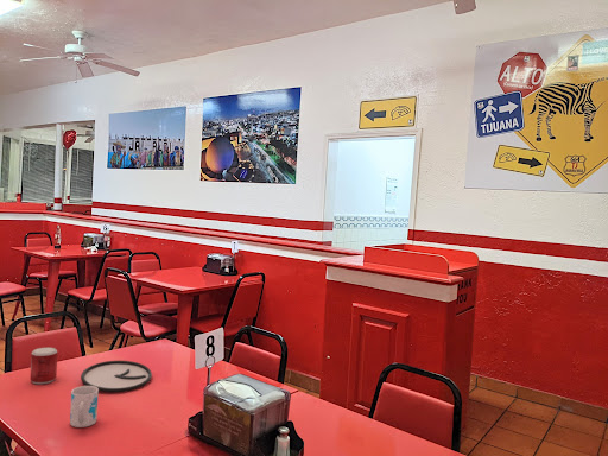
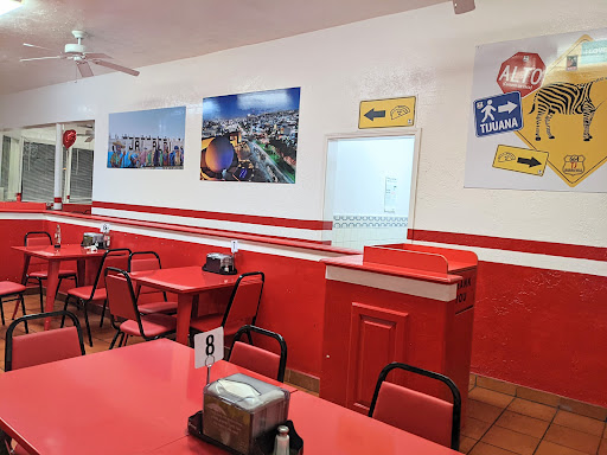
- mug [69,385,100,429]
- plate [80,360,153,393]
- beverage can [30,347,58,385]
